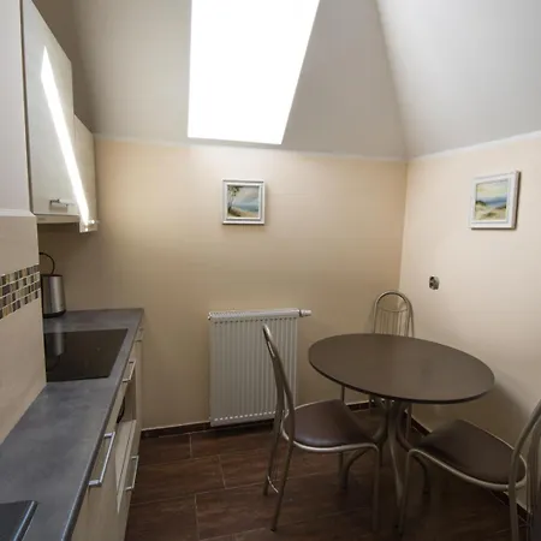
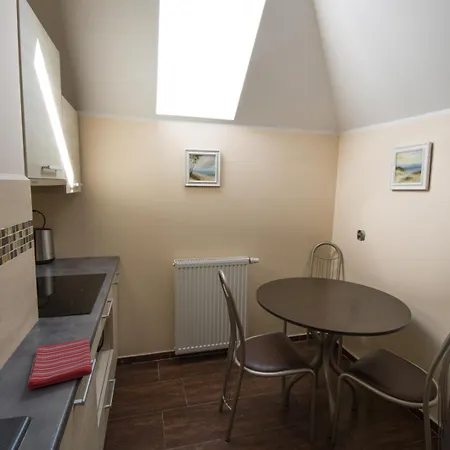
+ dish towel [26,337,93,391]
